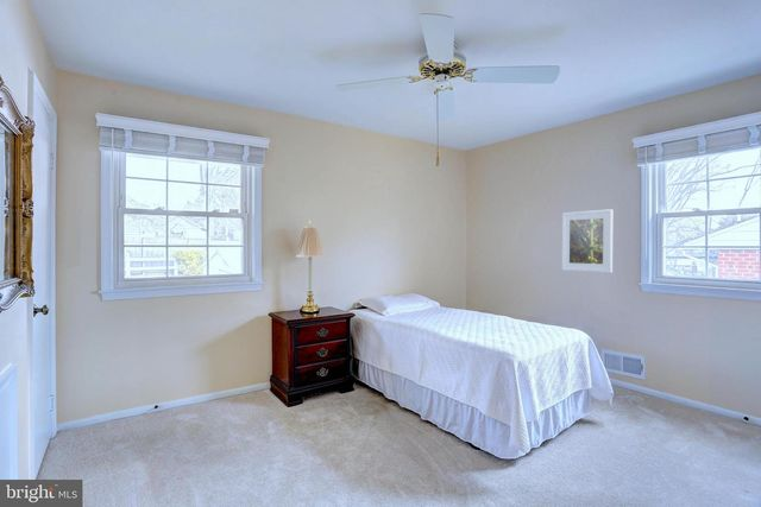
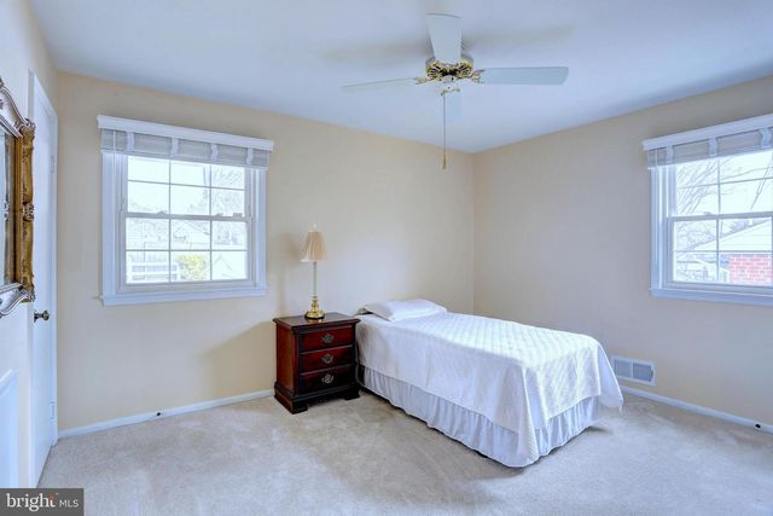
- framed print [560,208,614,274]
